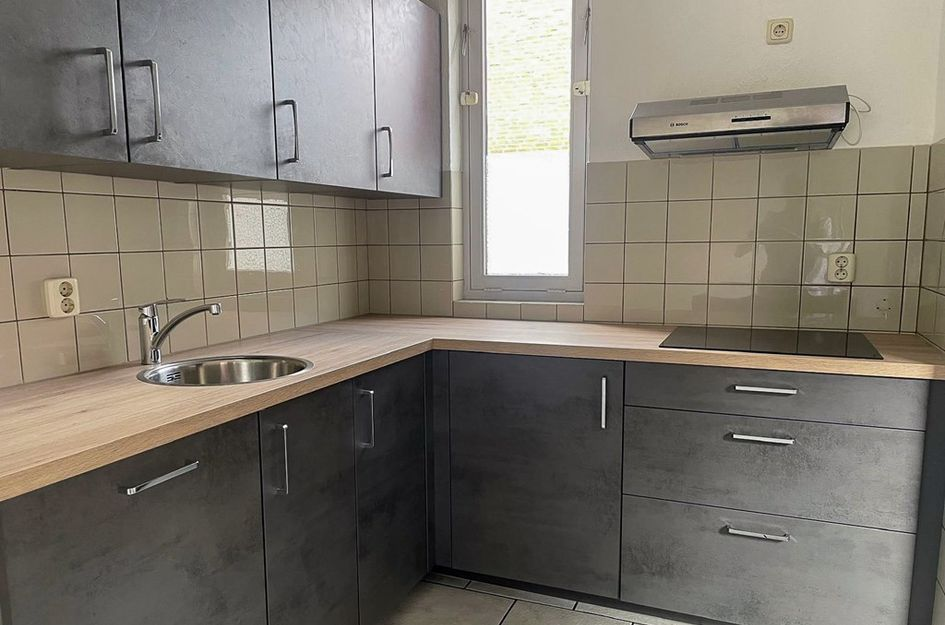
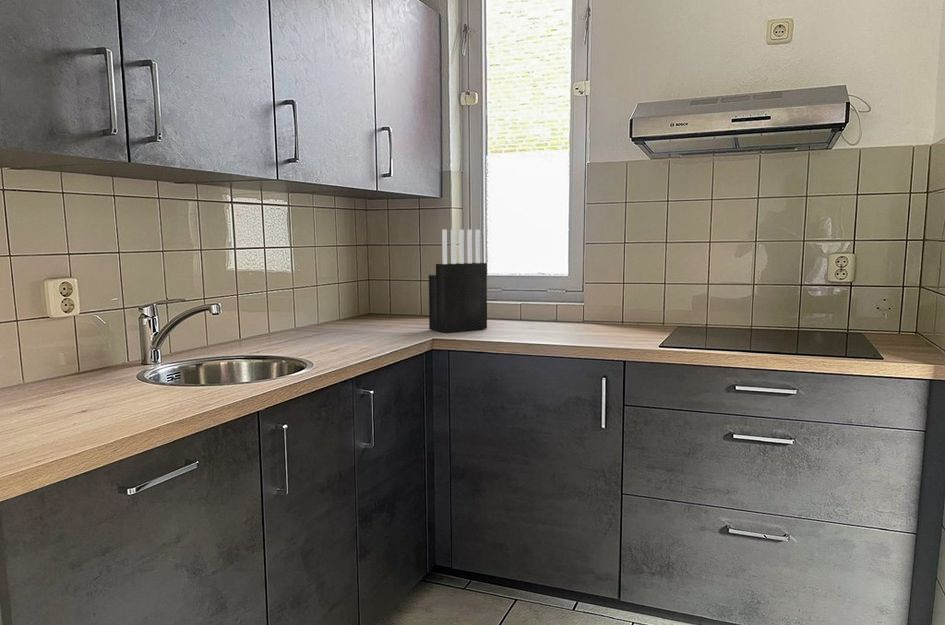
+ knife block [428,229,488,334]
